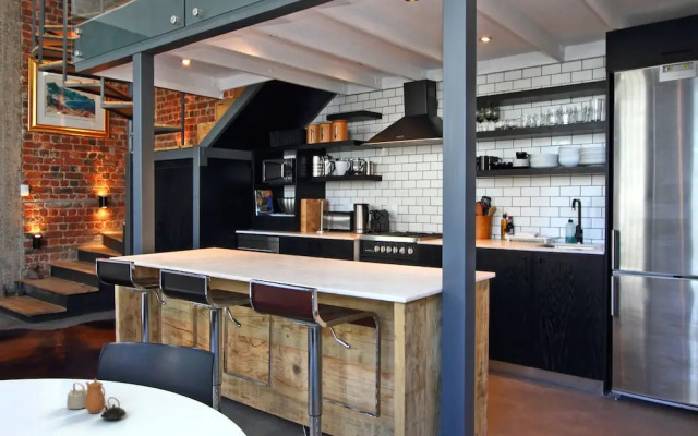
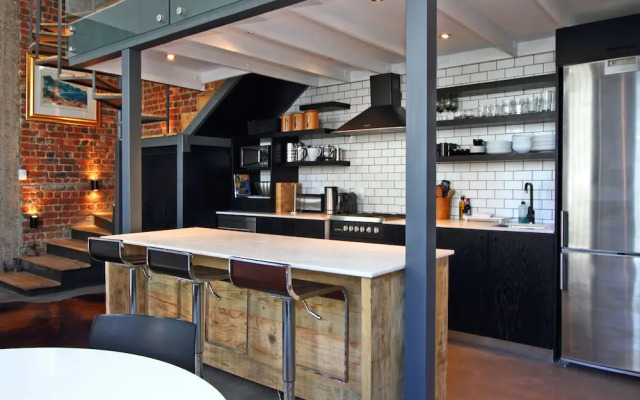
- teapot [65,377,128,421]
